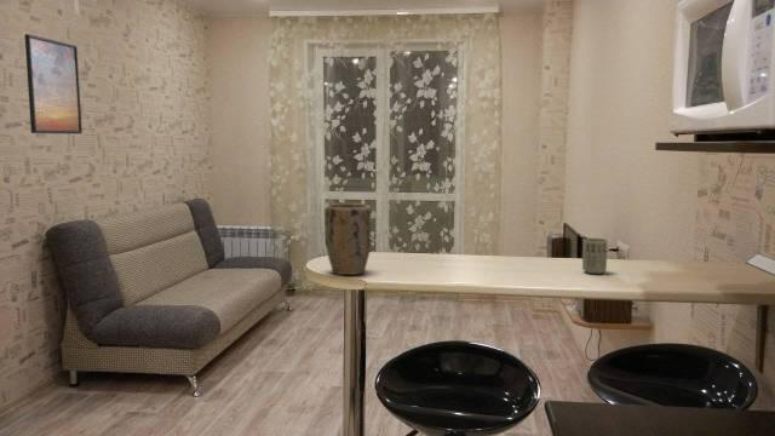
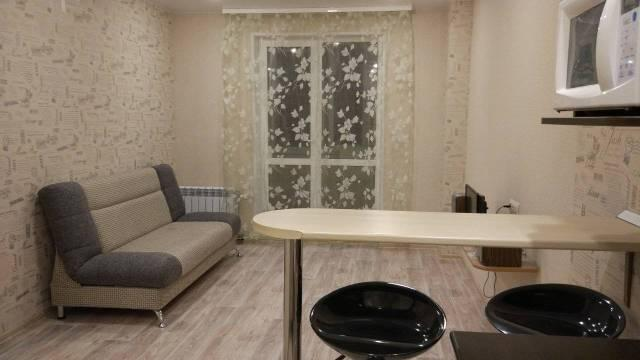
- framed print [23,33,84,134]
- cup [581,237,608,275]
- plant pot [323,202,372,276]
